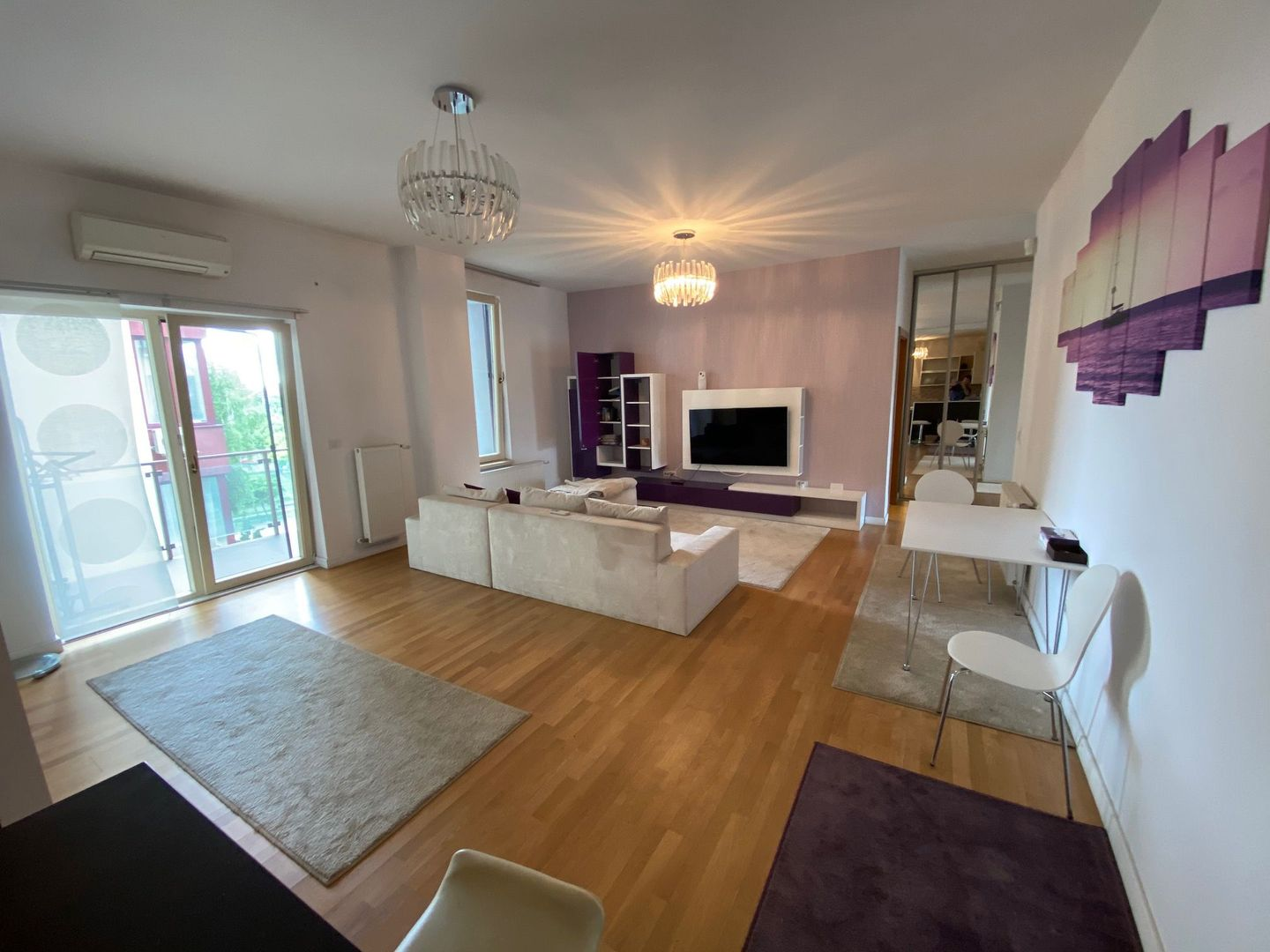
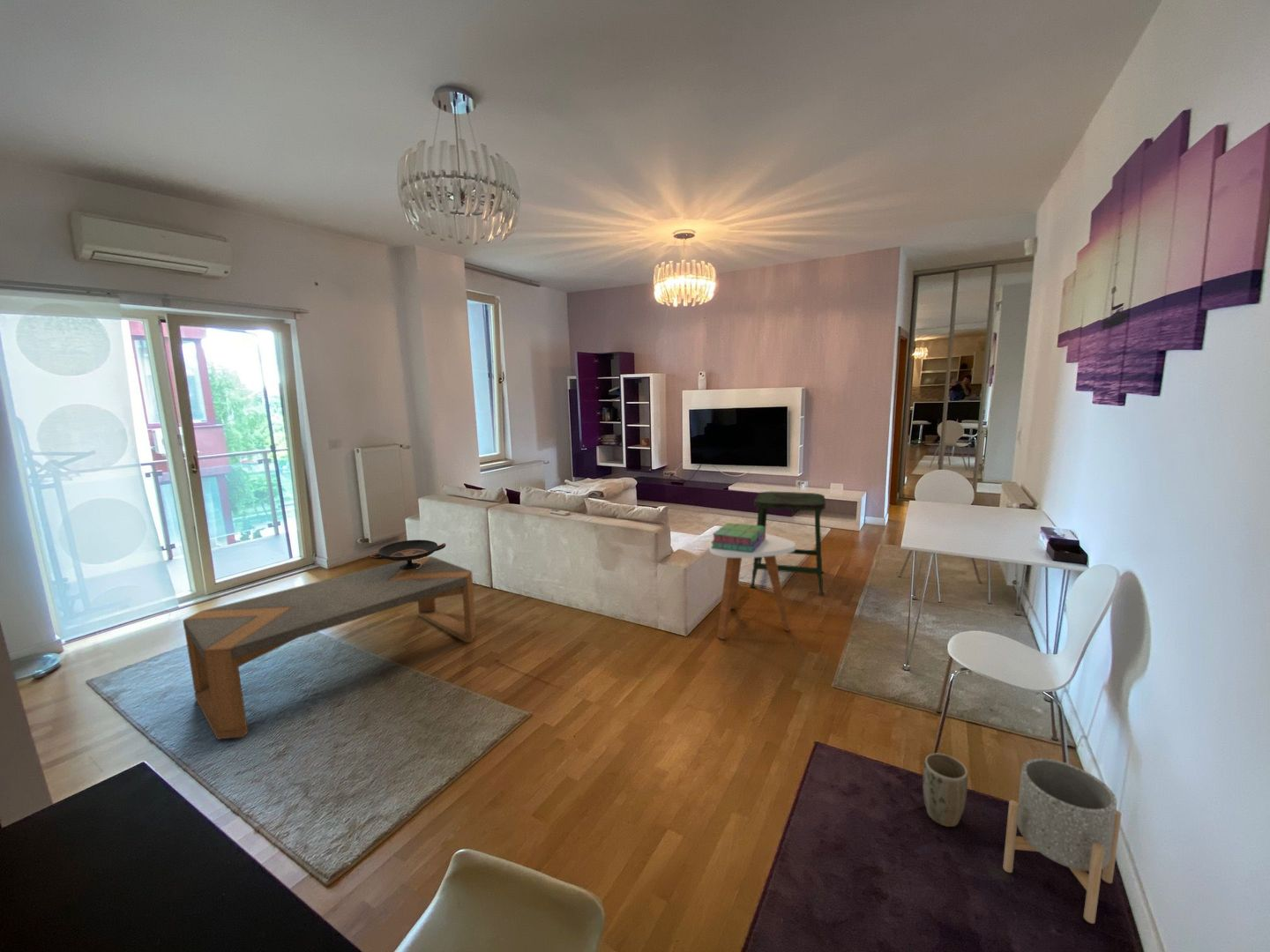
+ planter [1002,757,1123,925]
+ stool [749,490,826,596]
+ coffee table [182,555,477,740]
+ stack of books [711,522,766,553]
+ side table [708,533,796,640]
+ plant pot [922,752,968,828]
+ decorative bowl [368,539,447,570]
